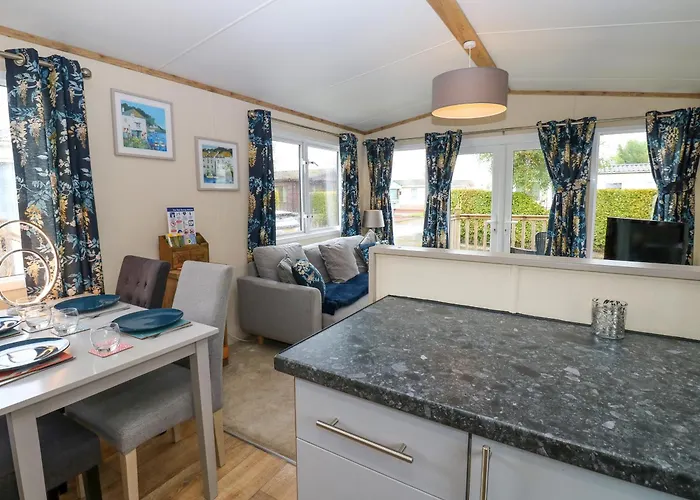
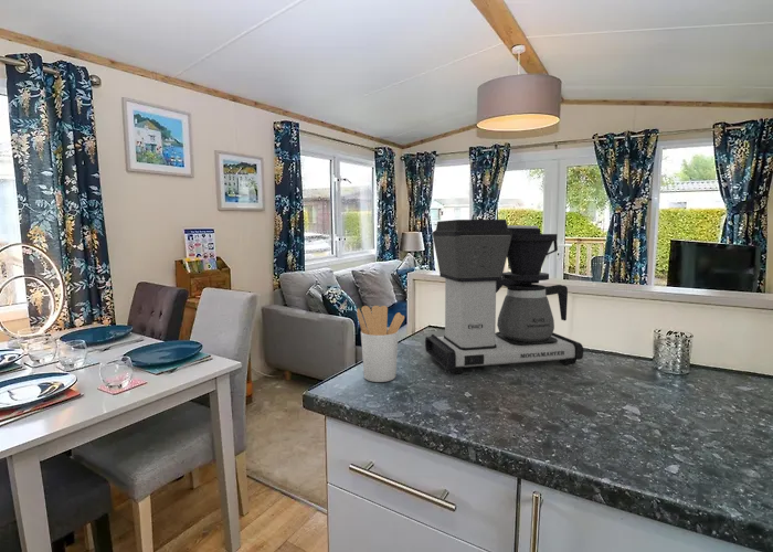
+ coffee maker [424,219,584,374]
+ utensil holder [356,305,405,383]
